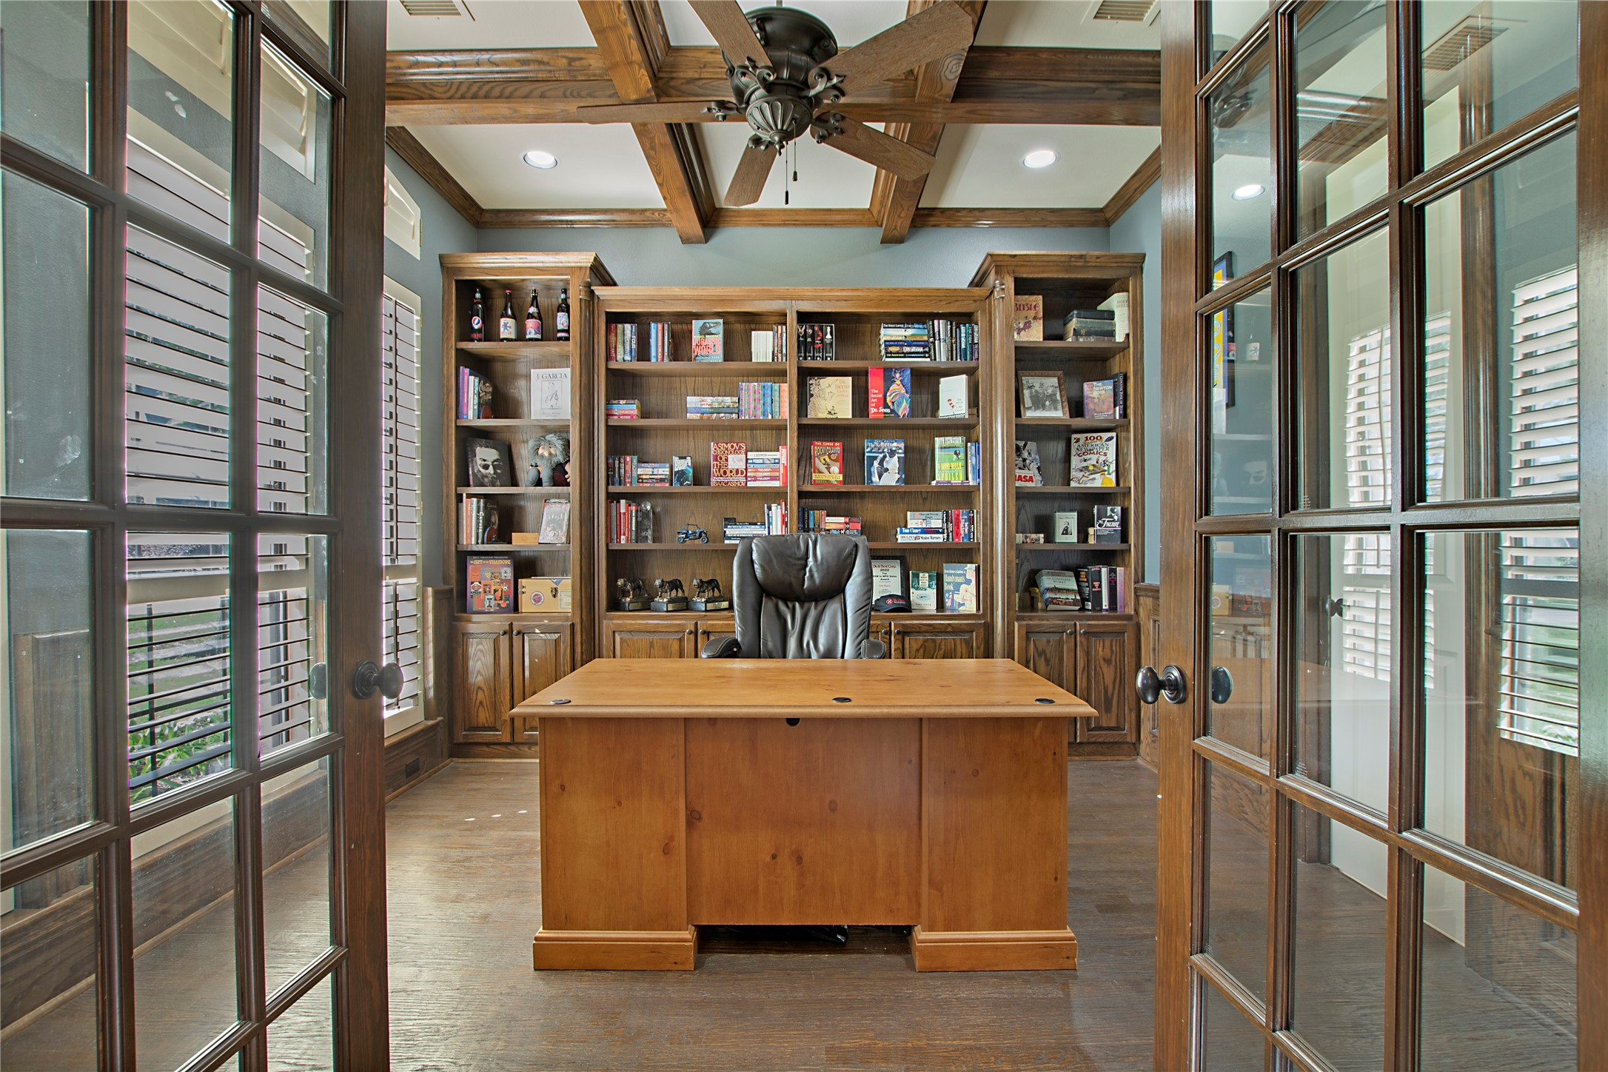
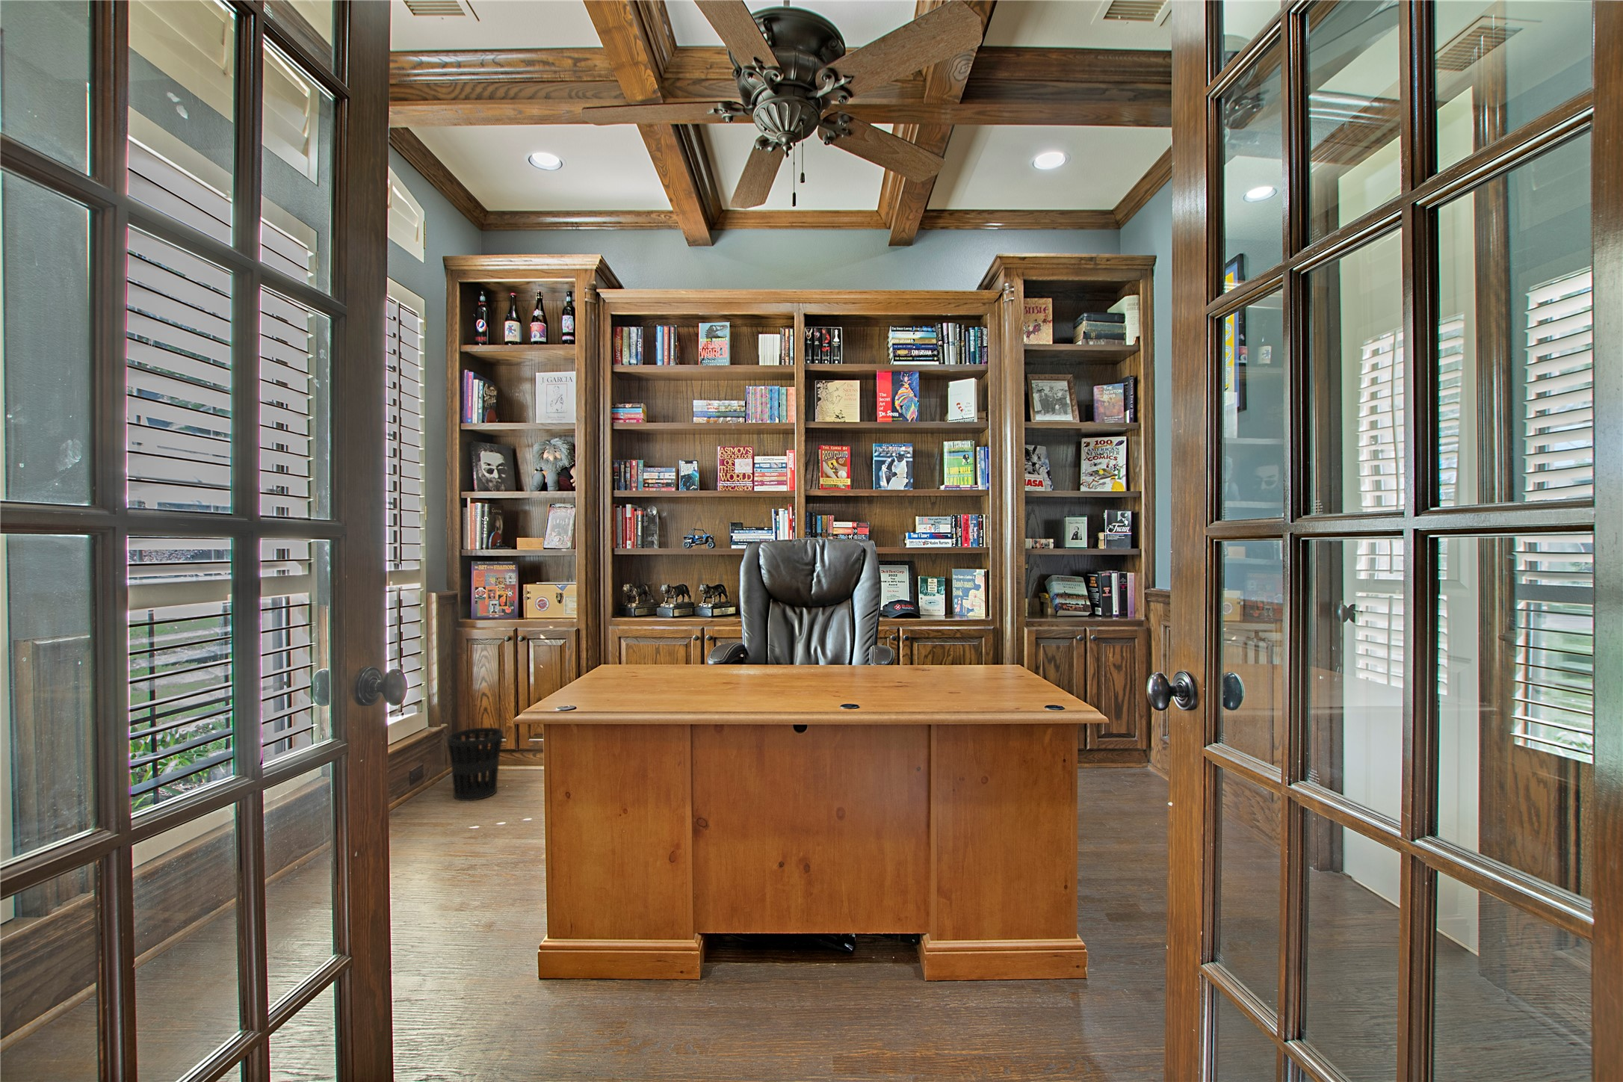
+ wastebasket [447,727,504,802]
